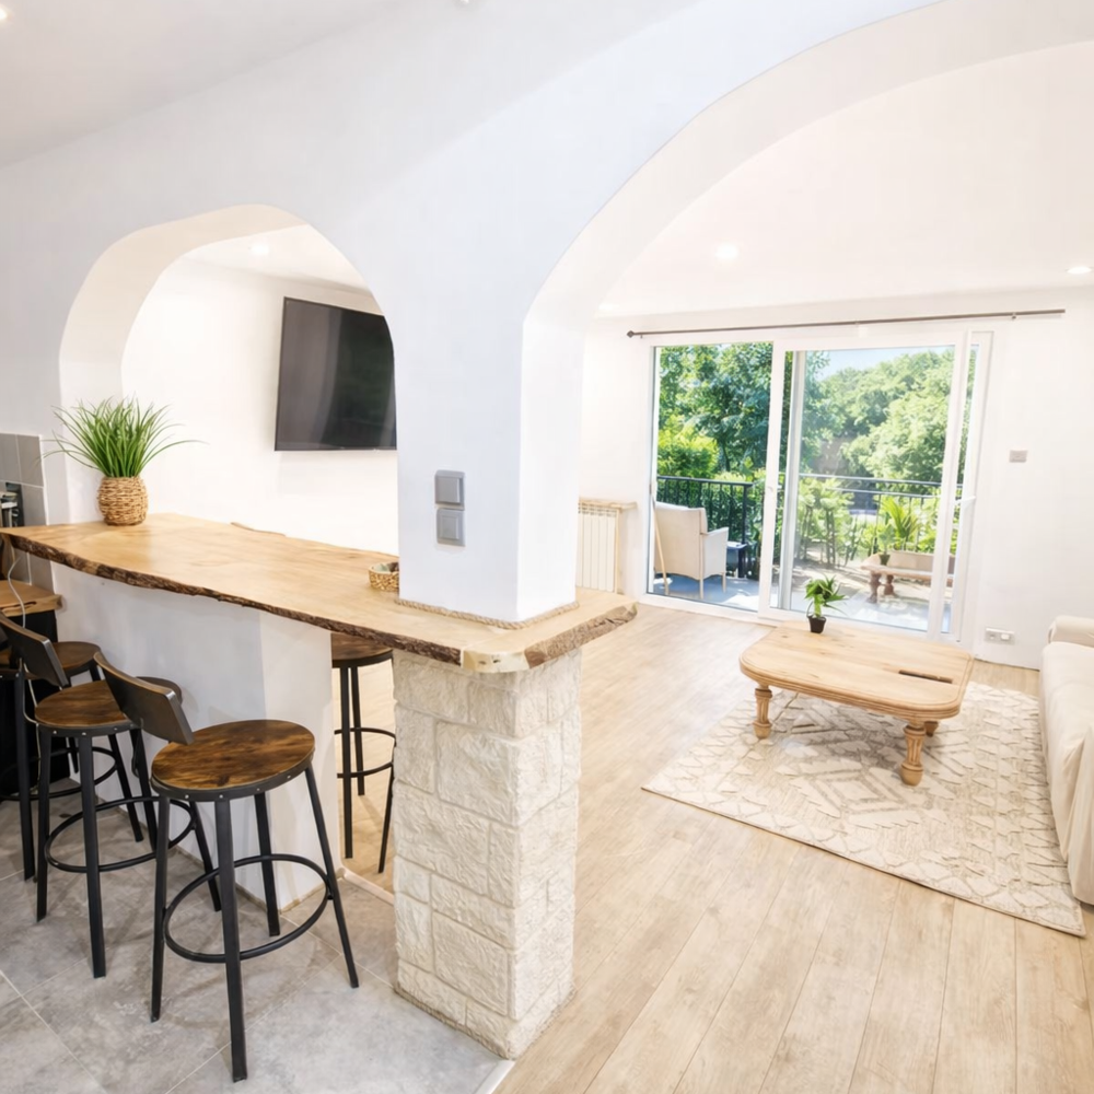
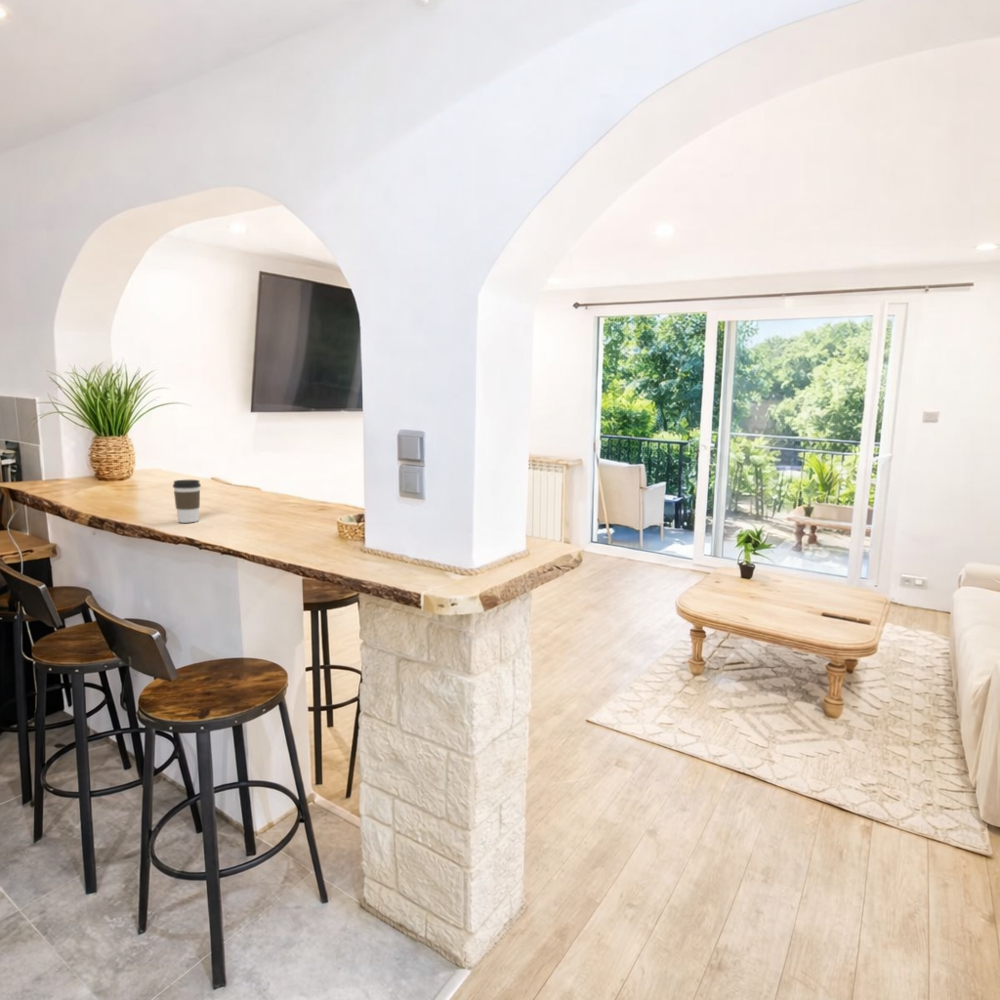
+ coffee cup [172,479,202,524]
